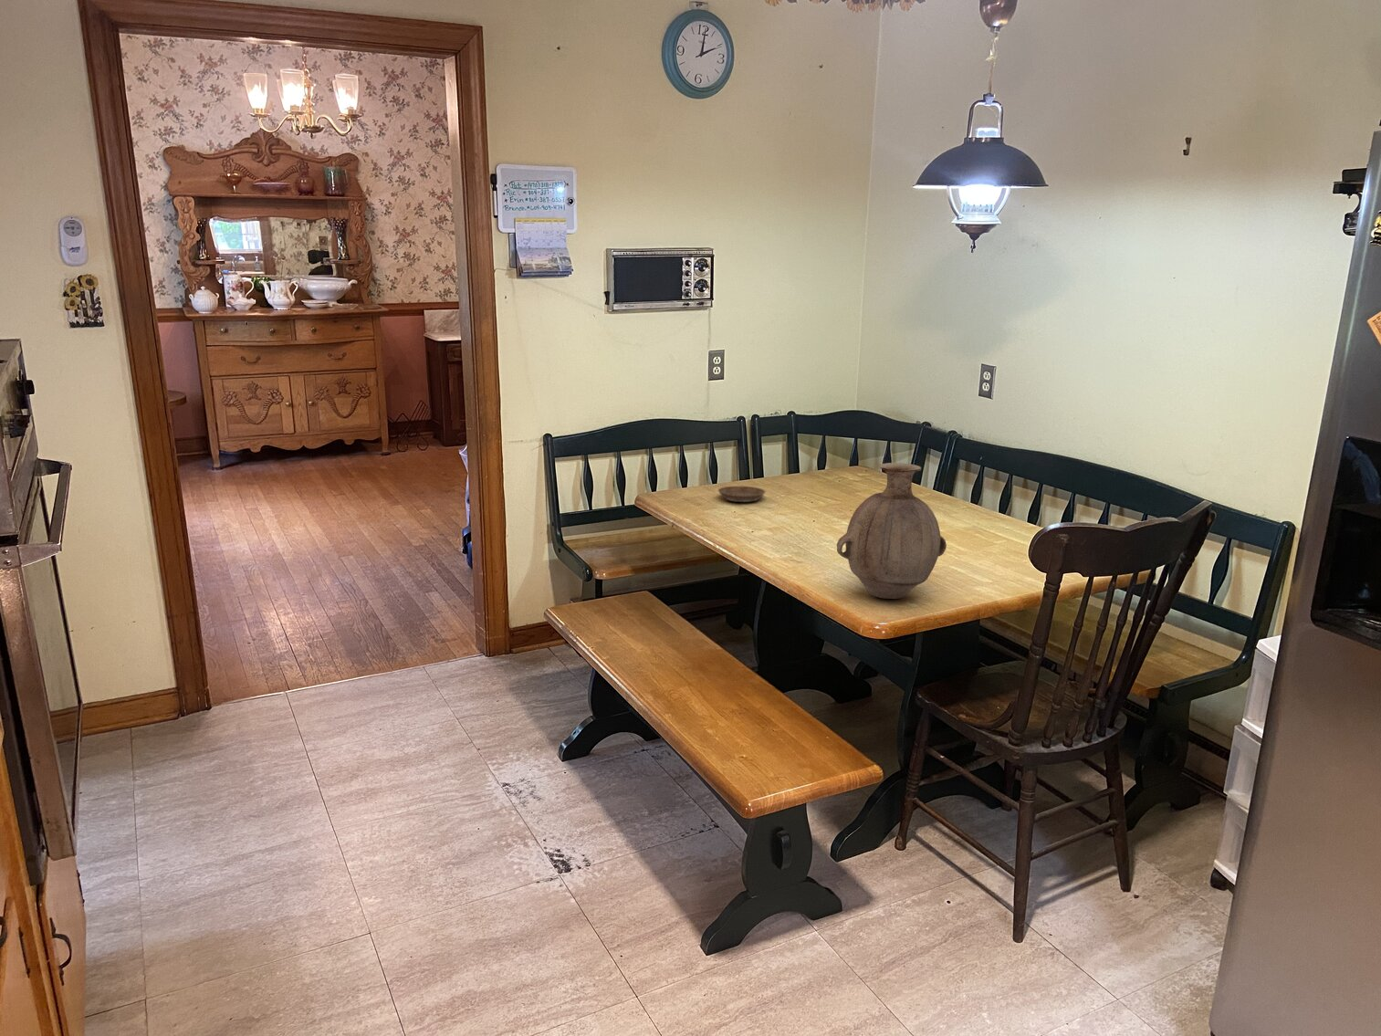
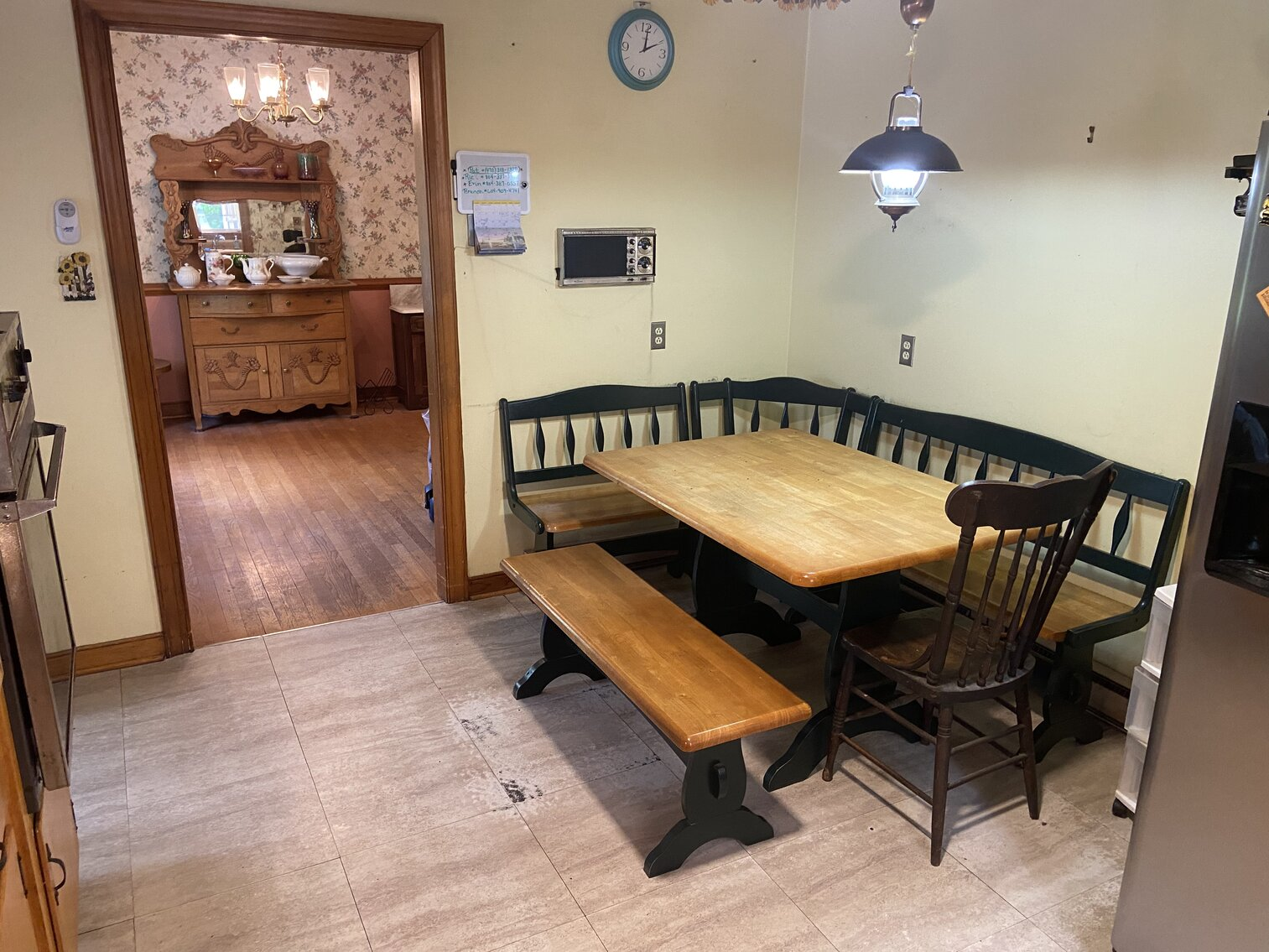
- vase [836,461,948,600]
- saucer [717,485,767,503]
